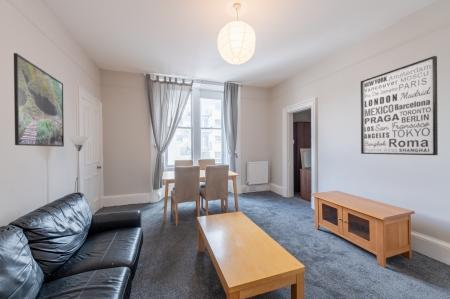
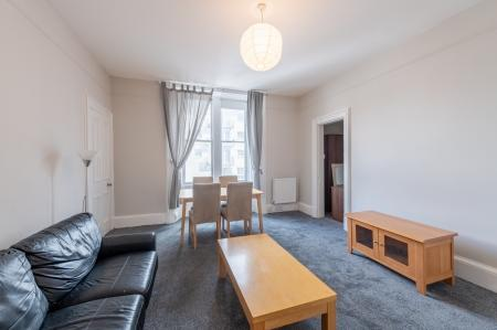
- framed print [13,52,65,148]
- wall art [360,55,439,156]
